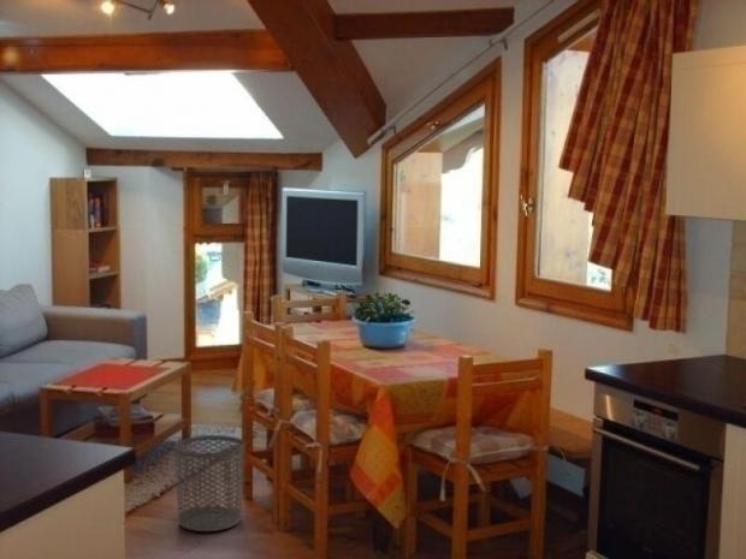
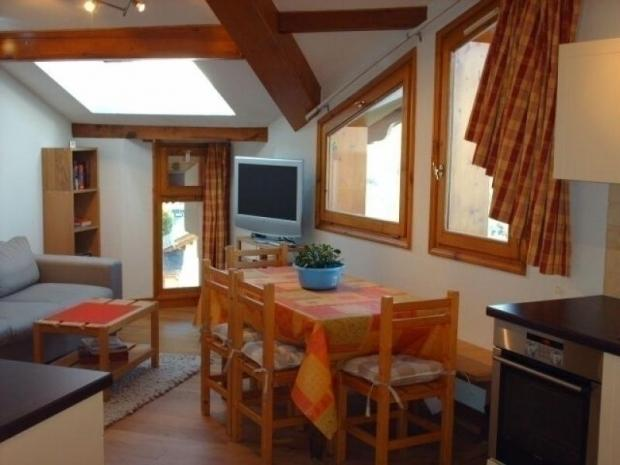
- waste bin [173,434,245,533]
